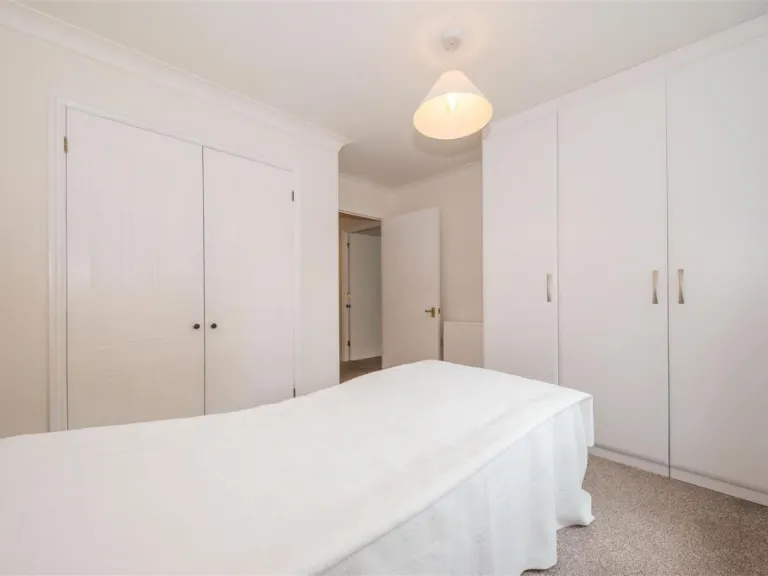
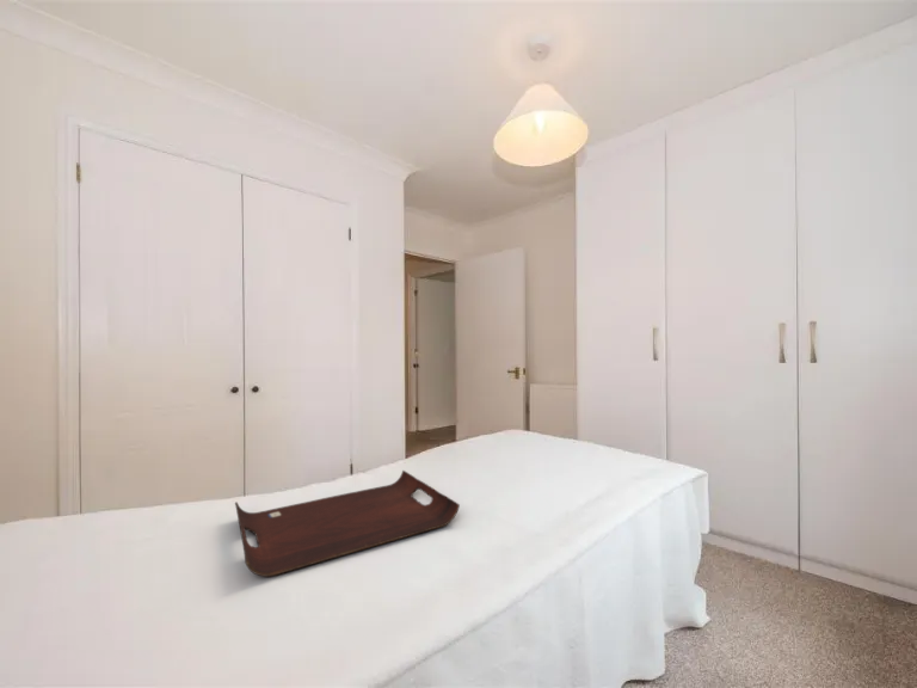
+ serving tray [234,469,461,578]
